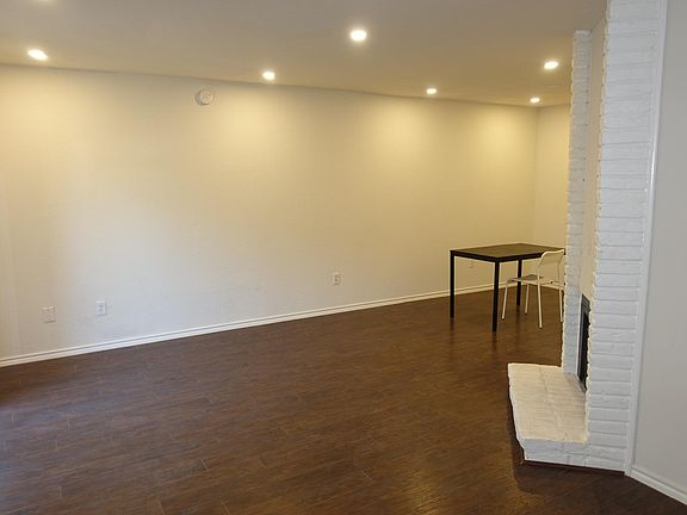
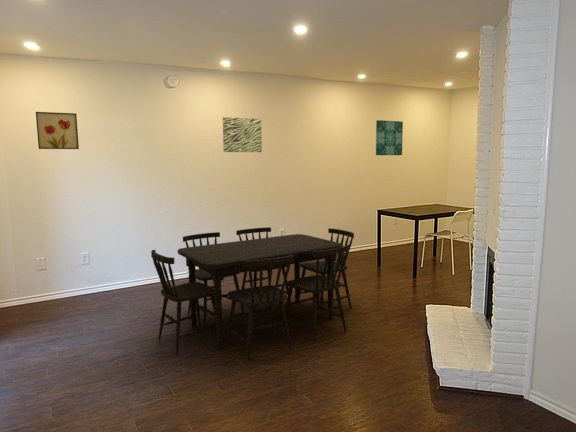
+ dining table [150,226,355,362]
+ wall art [222,116,263,153]
+ wall art [375,119,404,156]
+ wall art [35,111,80,150]
